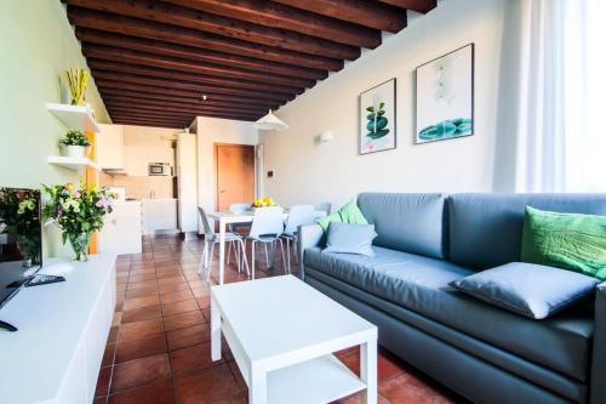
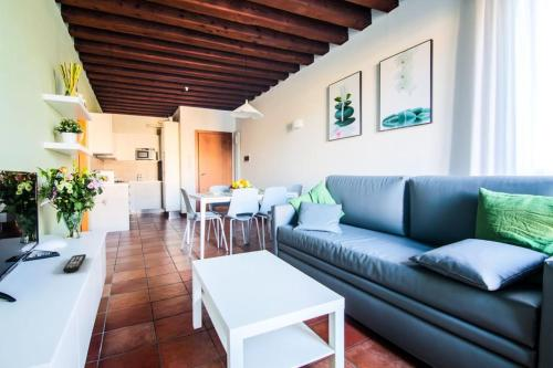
+ remote control [62,253,87,274]
